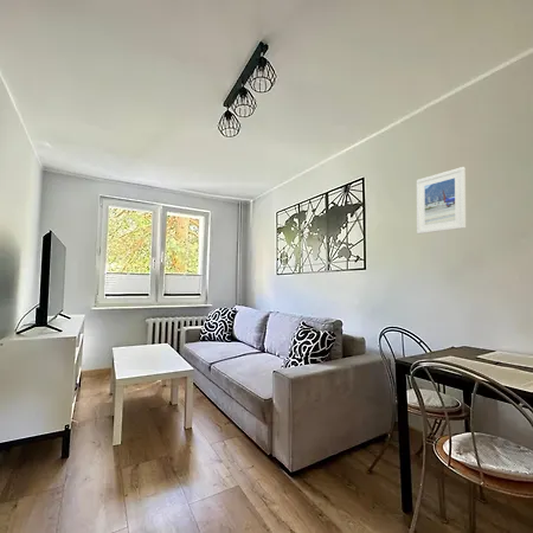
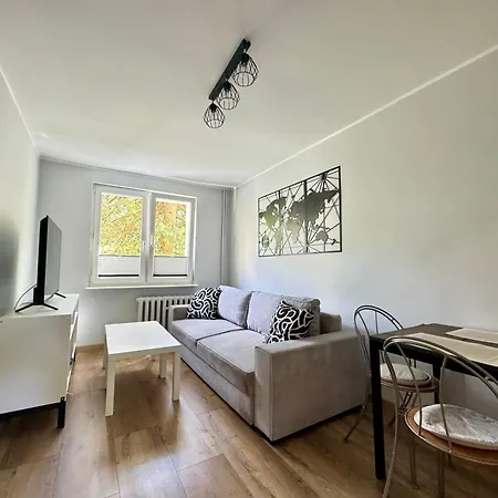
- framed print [416,166,467,235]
